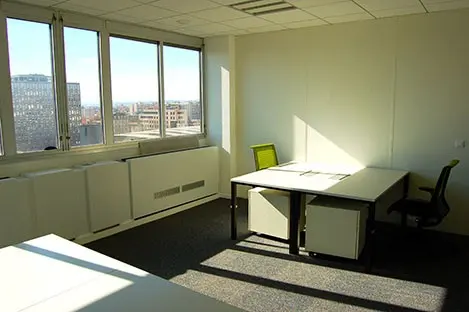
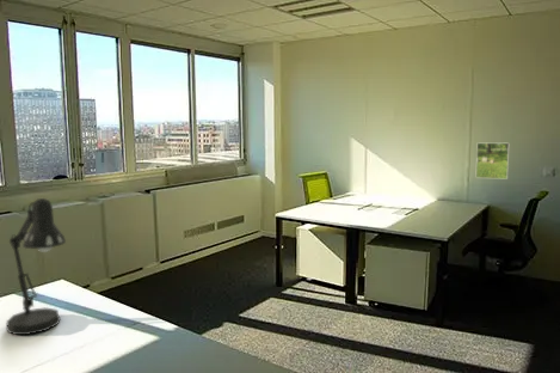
+ desk lamp [5,197,67,336]
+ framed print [474,141,510,181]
